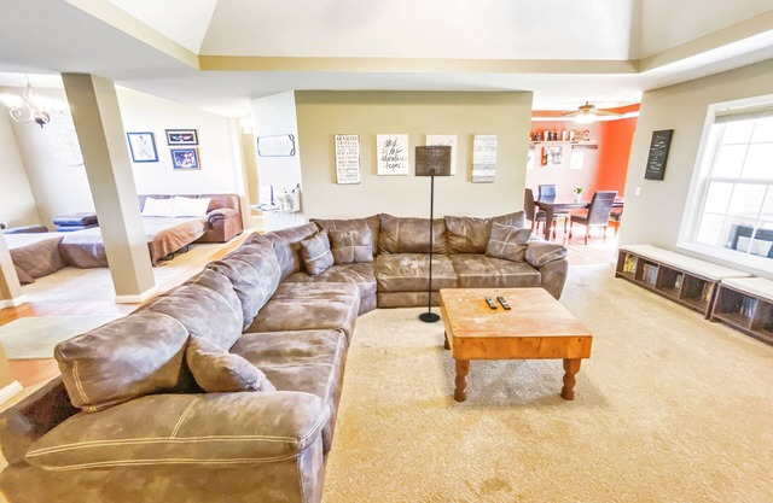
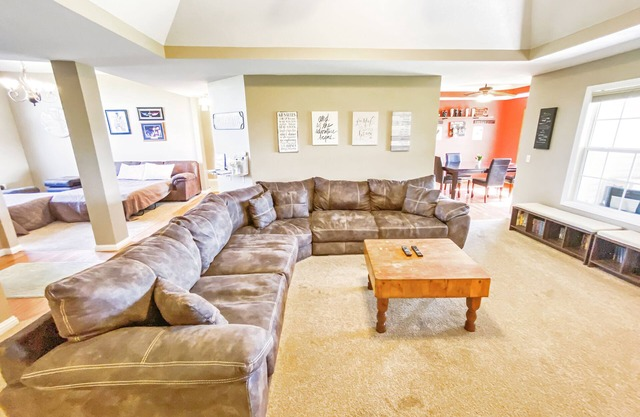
- floor lamp [413,145,453,323]
